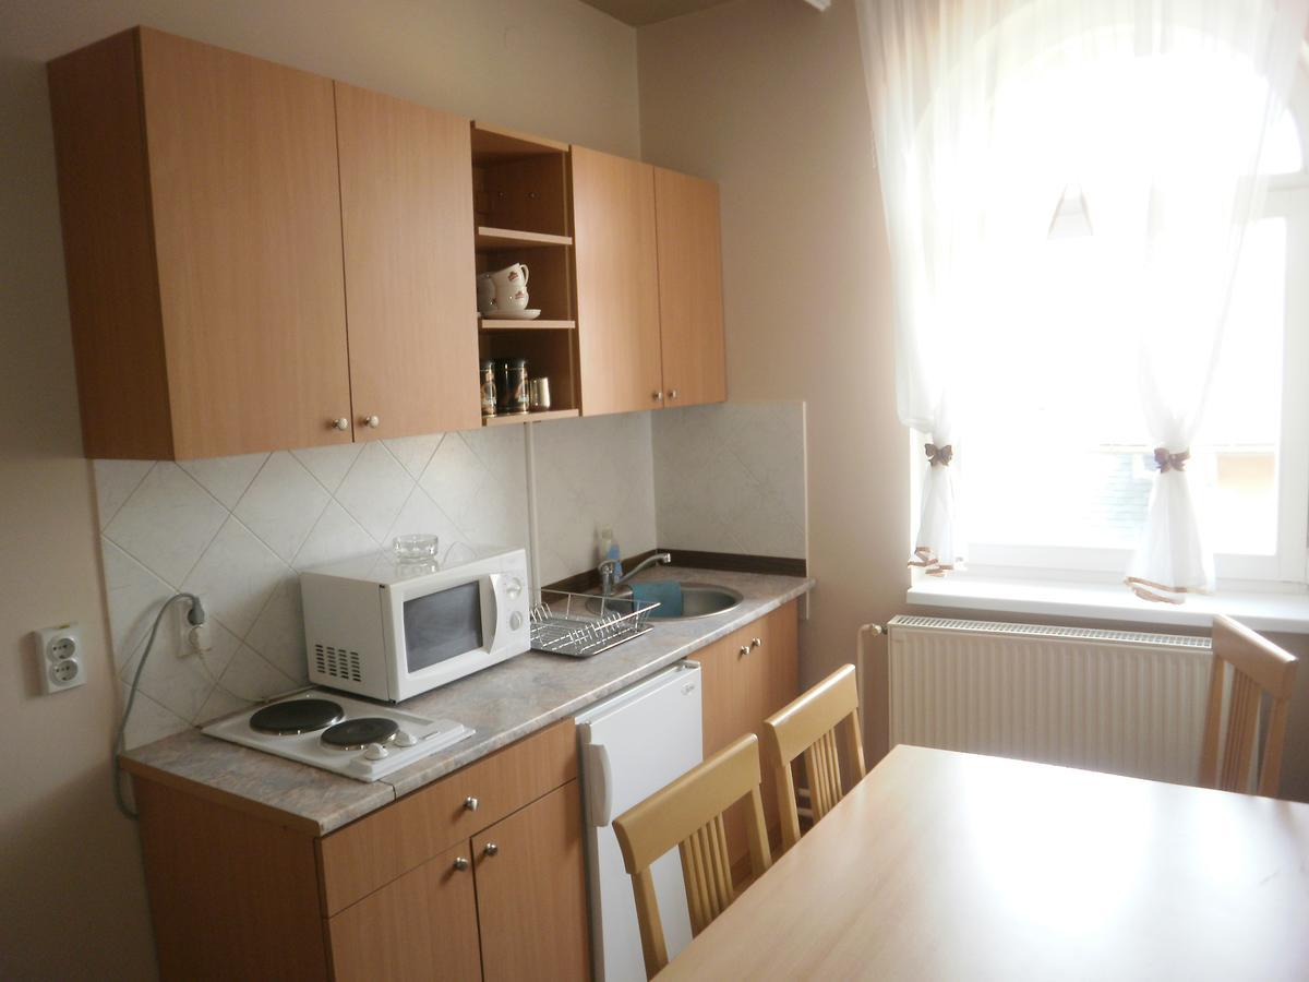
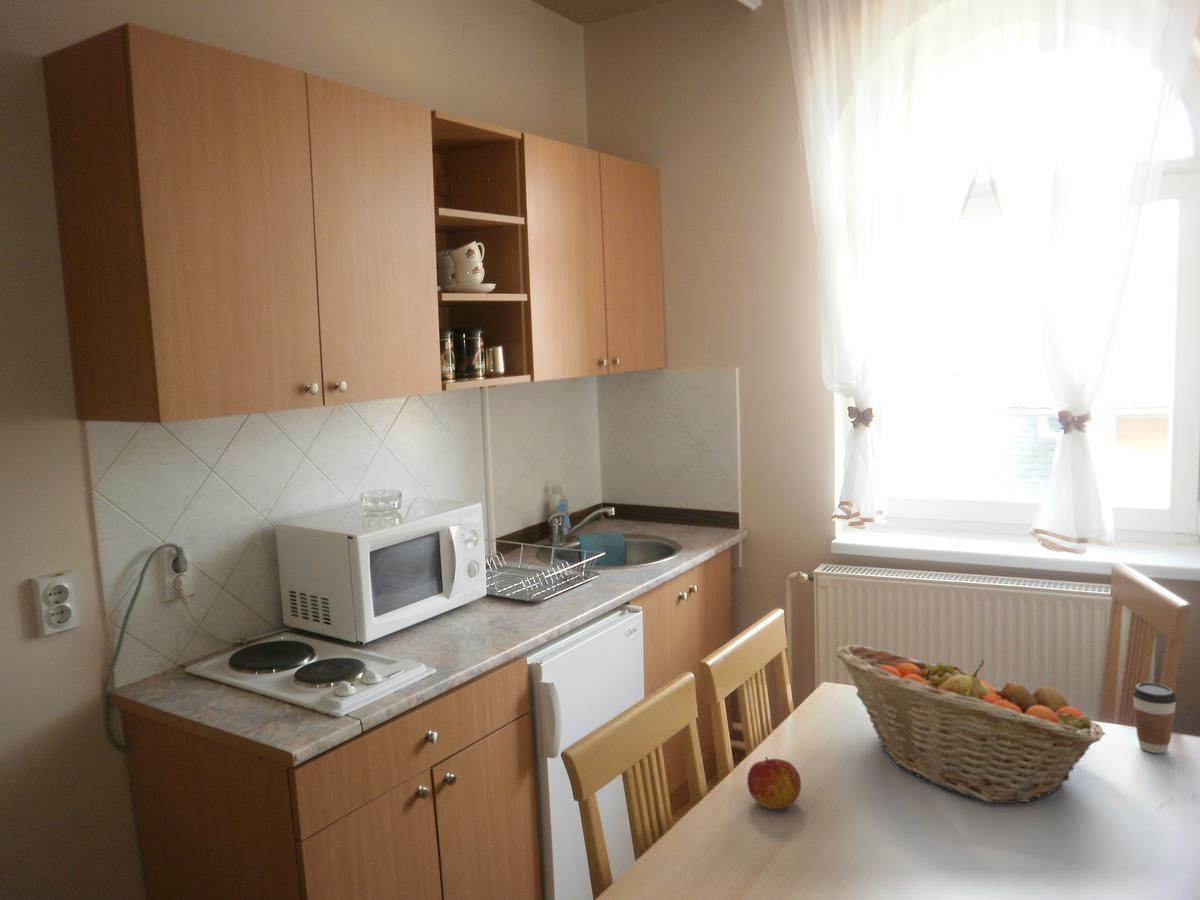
+ fruit basket [834,644,1106,803]
+ apple [746,755,802,810]
+ coffee cup [1131,681,1178,754]
